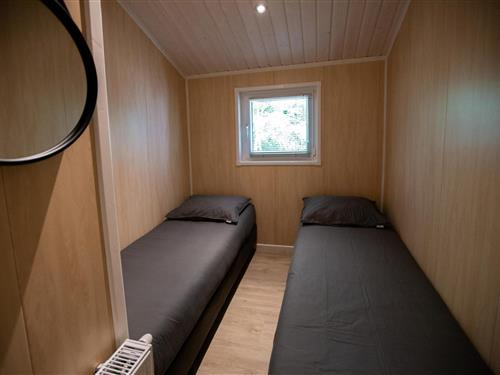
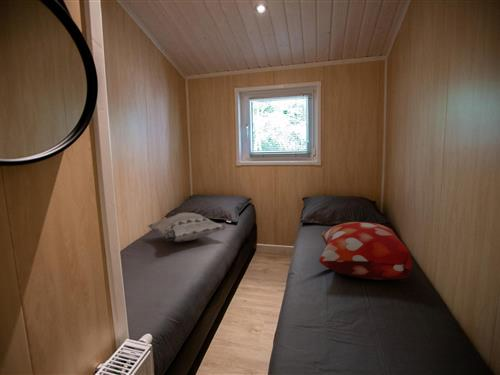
+ decorative pillow [147,212,226,243]
+ decorative pillow [318,221,413,280]
